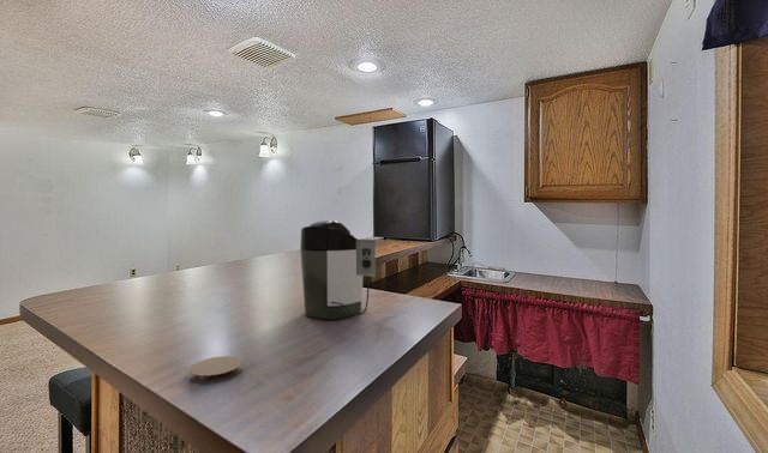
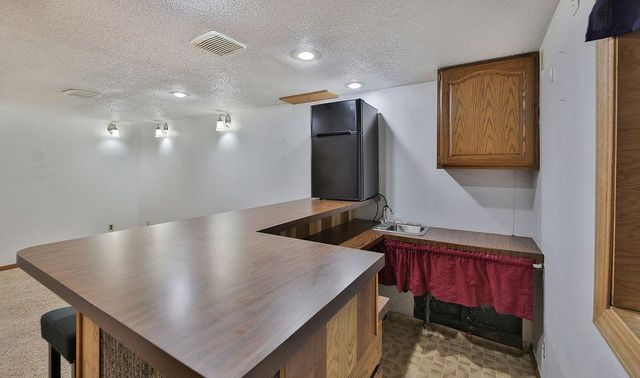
- coaster [188,355,244,383]
- coffee maker [299,219,377,320]
